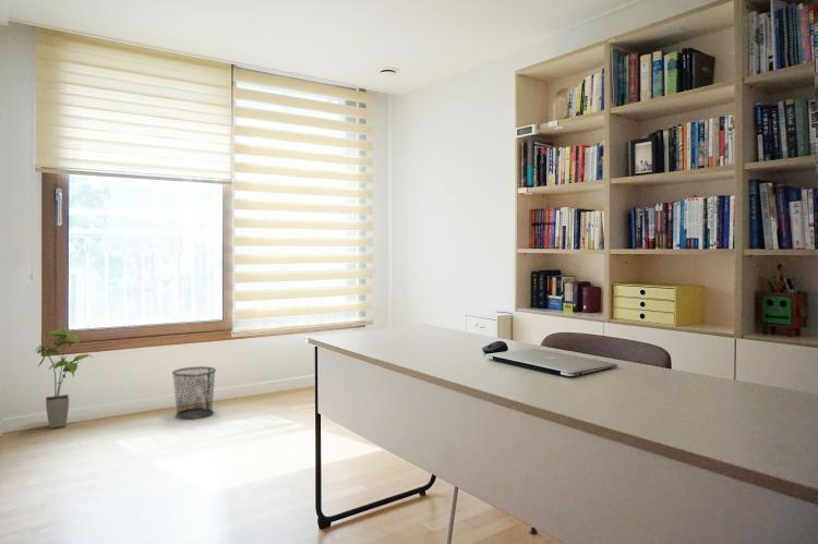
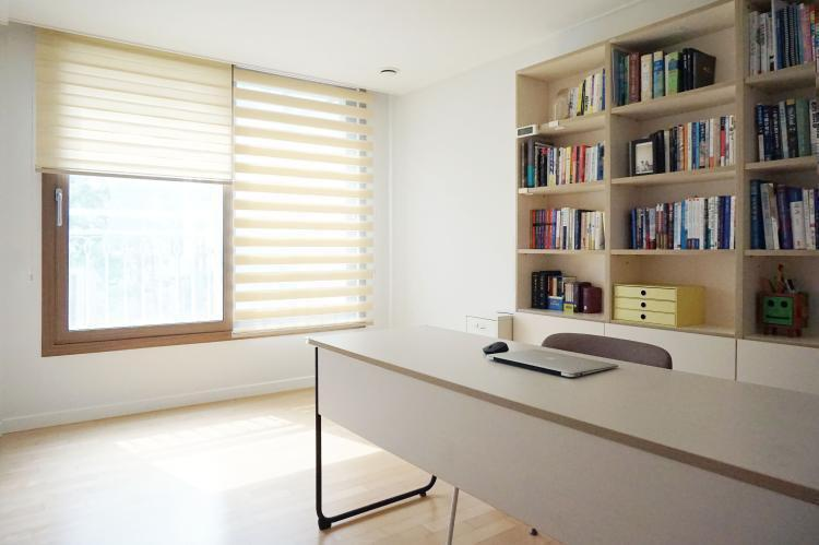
- waste bin [171,365,217,420]
- house plant [33,328,95,430]
